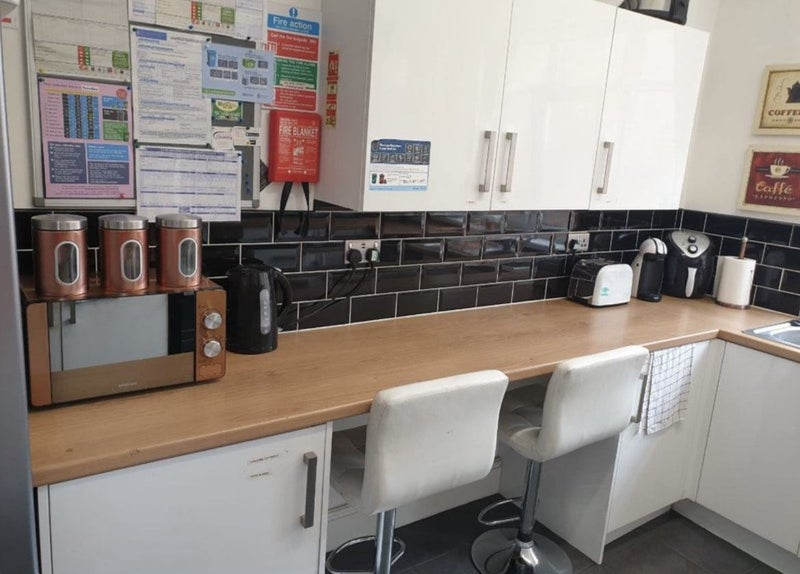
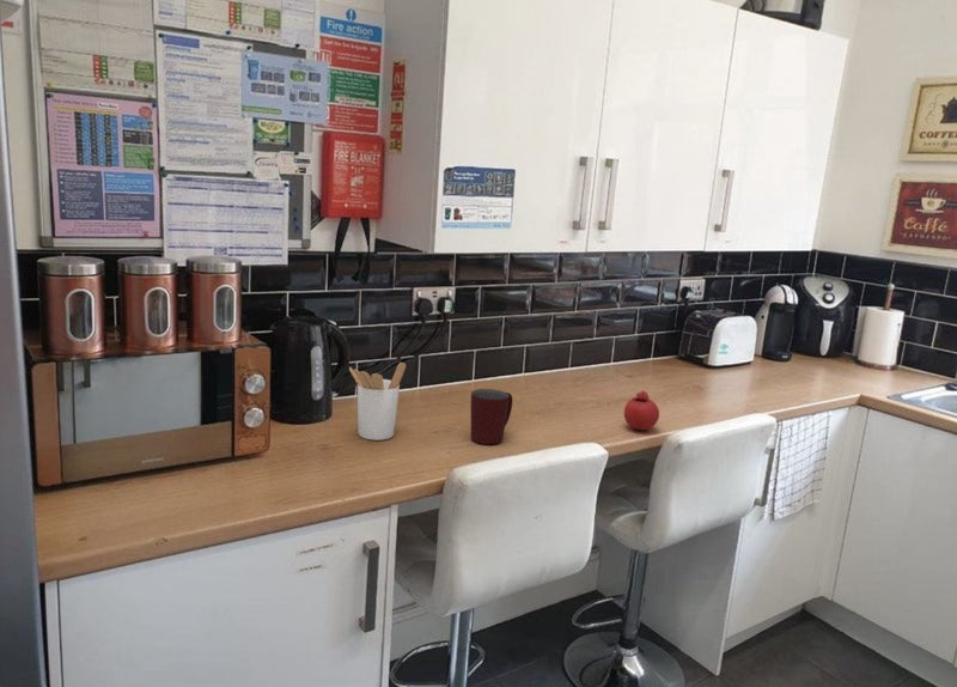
+ mug [470,388,513,445]
+ fruit [623,389,660,431]
+ utensil holder [348,361,407,442]
